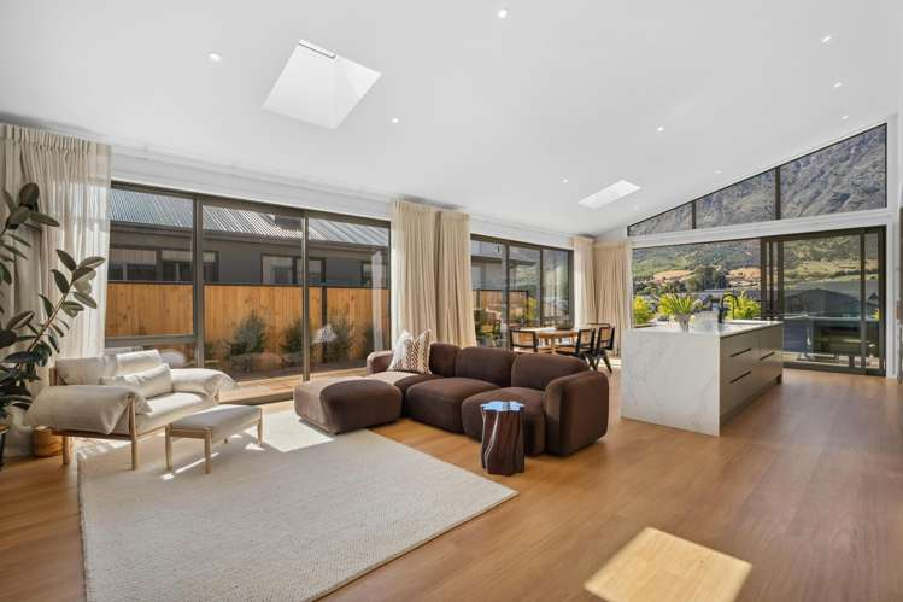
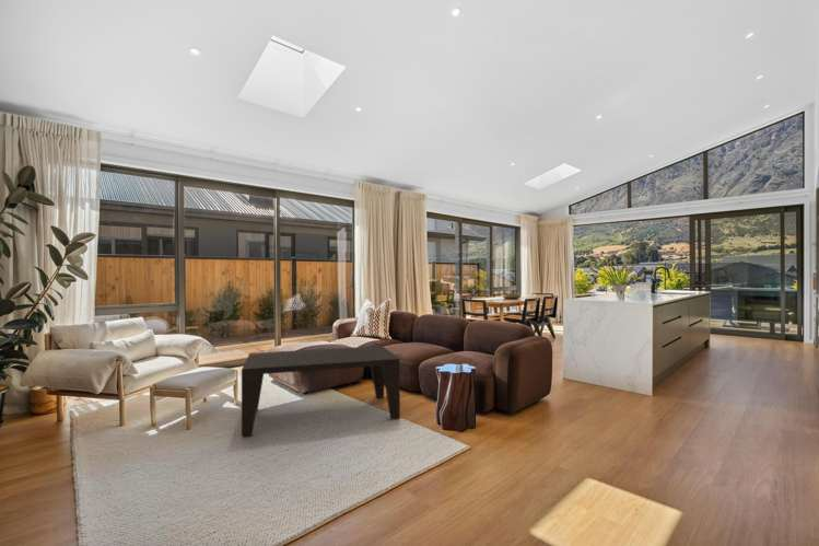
+ coffee table [241,345,401,438]
